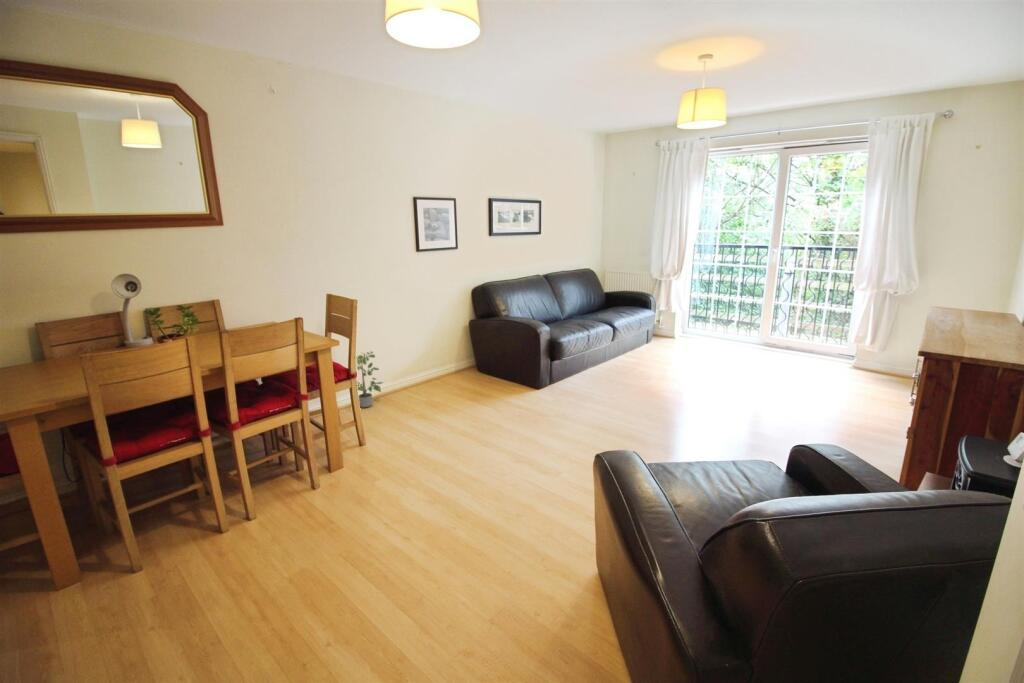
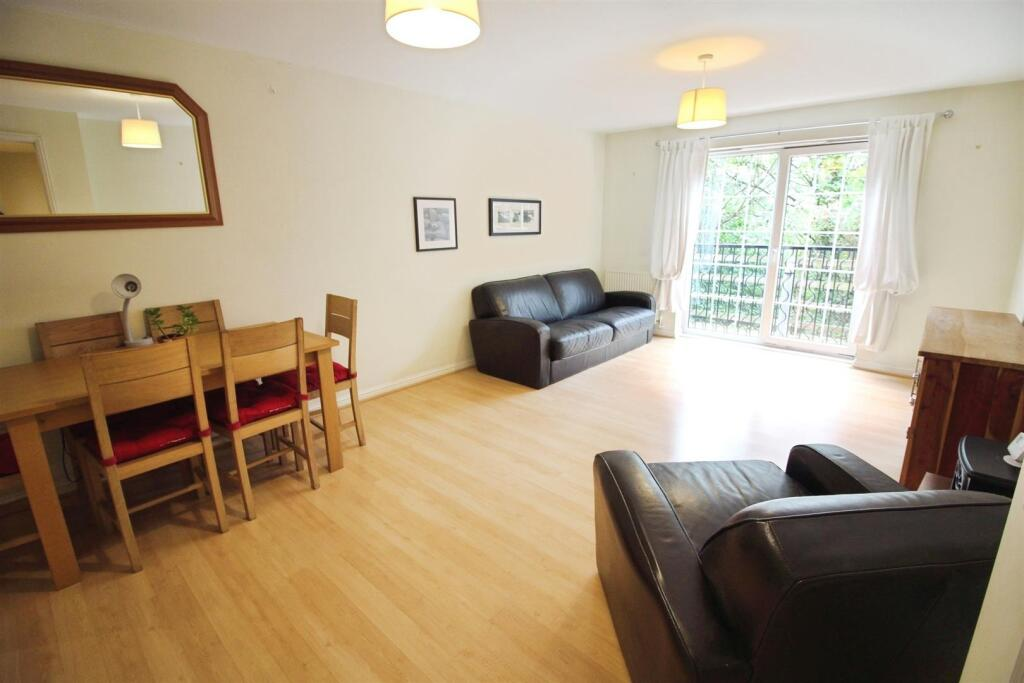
- potted plant [355,350,384,409]
